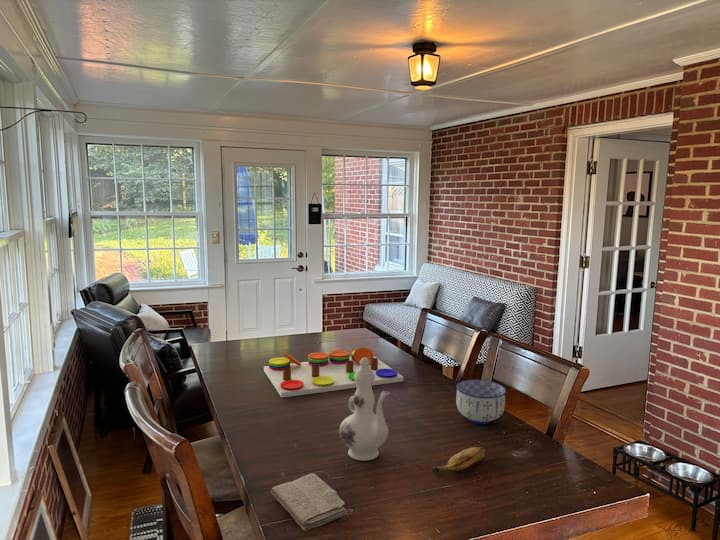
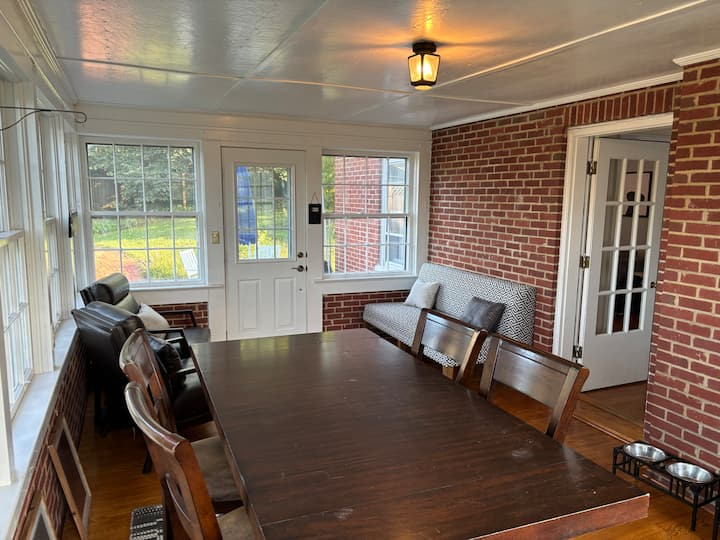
- chinaware [338,358,390,462]
- washcloth [270,473,348,532]
- bowl [455,379,507,425]
- banana [430,446,486,472]
- board game [263,347,404,399]
